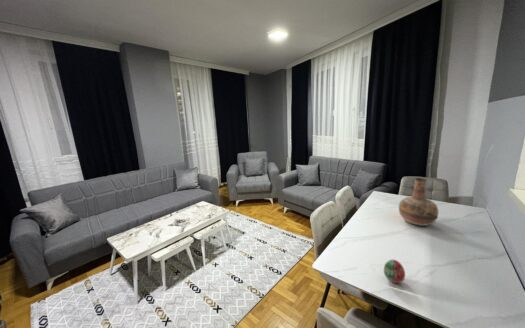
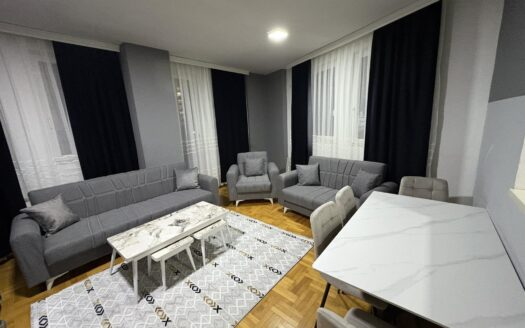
- vase [398,177,439,227]
- decorative egg [383,259,406,284]
